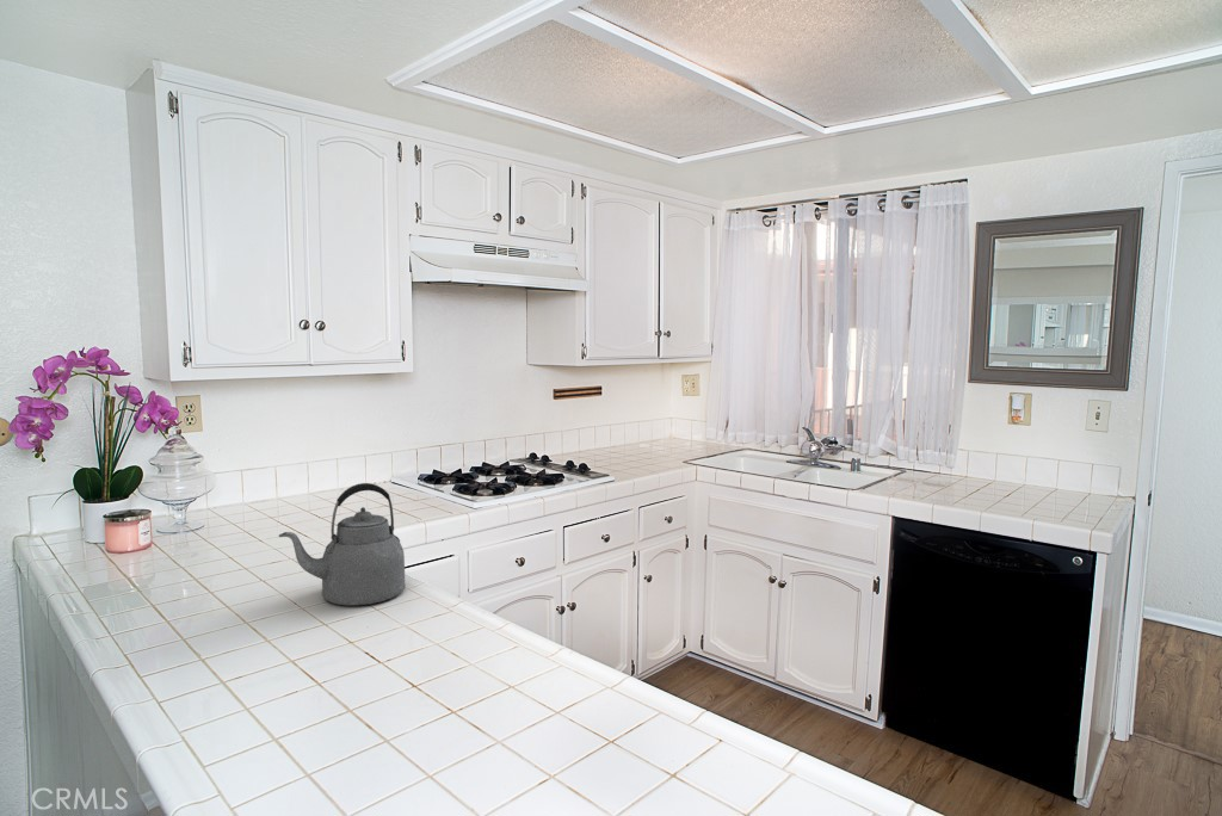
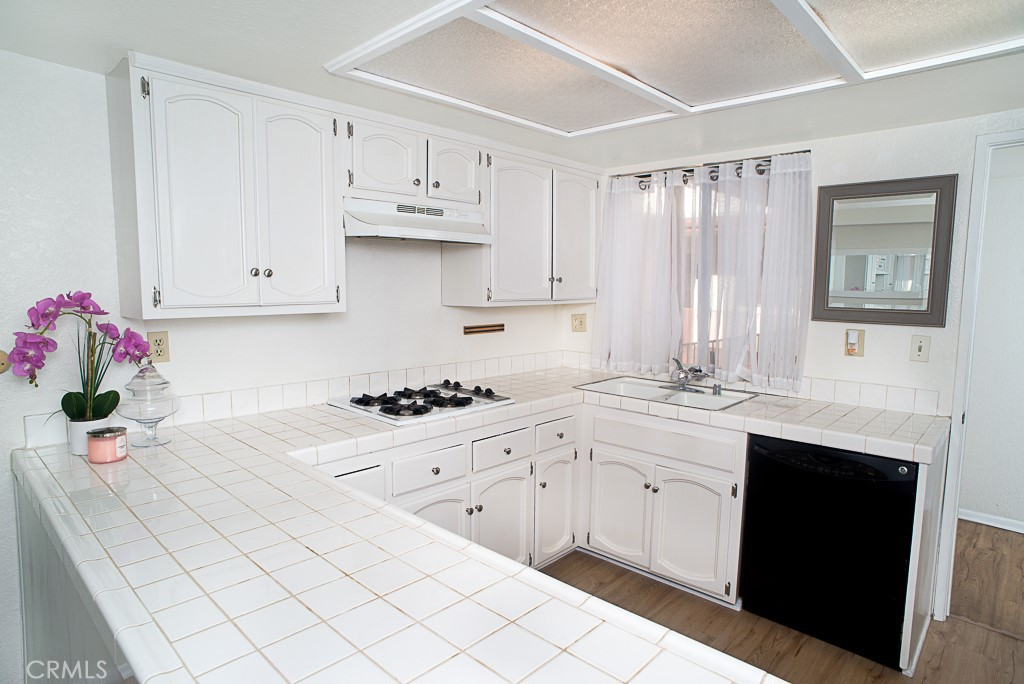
- kettle [278,482,407,606]
